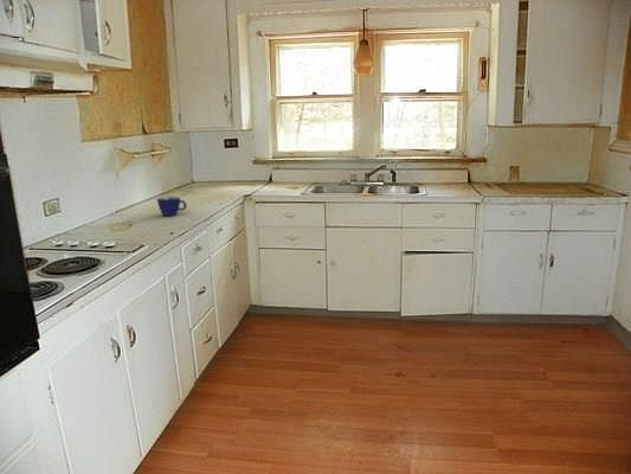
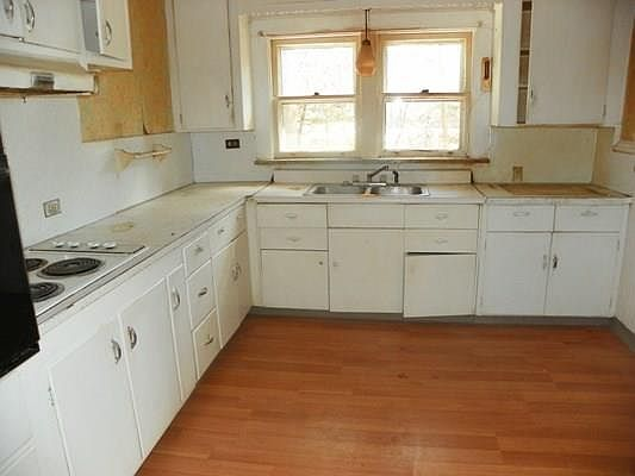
- cup [156,196,188,217]
